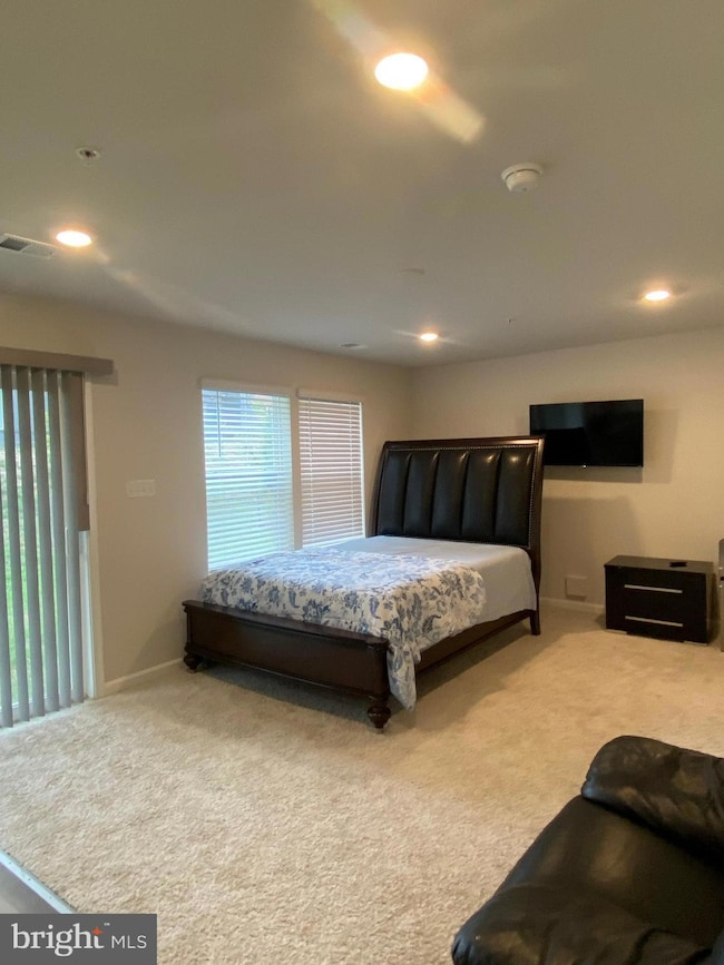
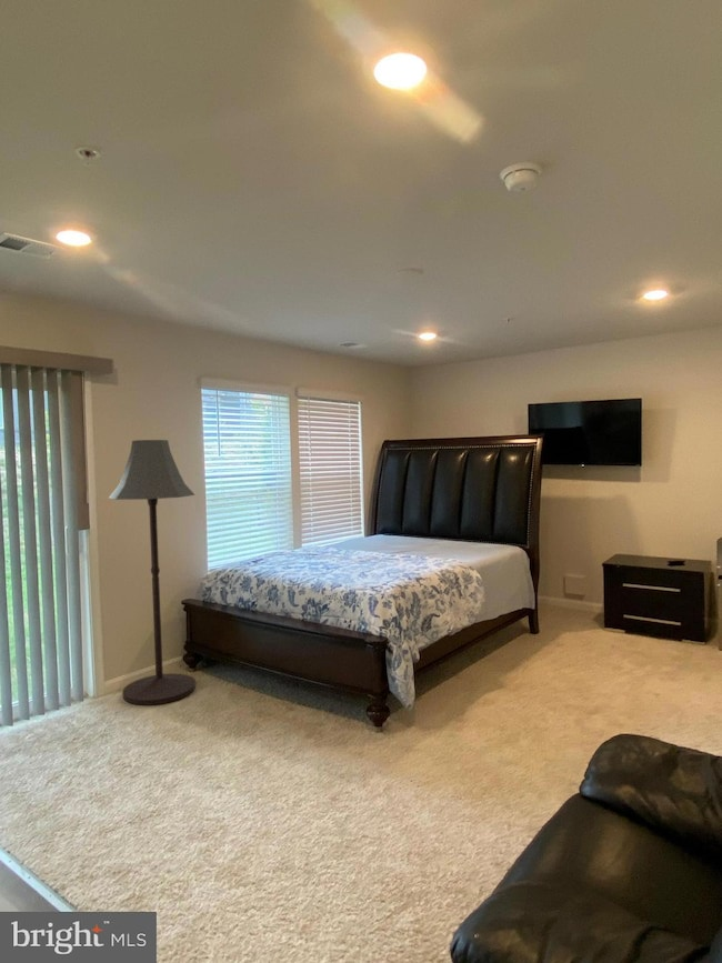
+ floor lamp [108,439,197,706]
